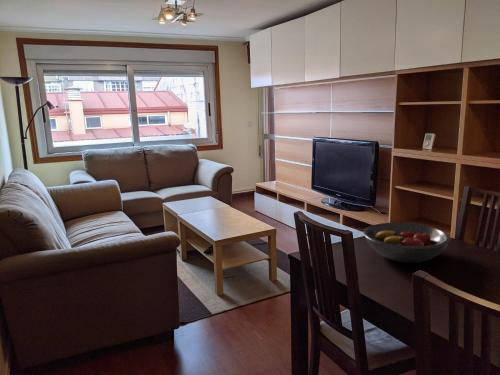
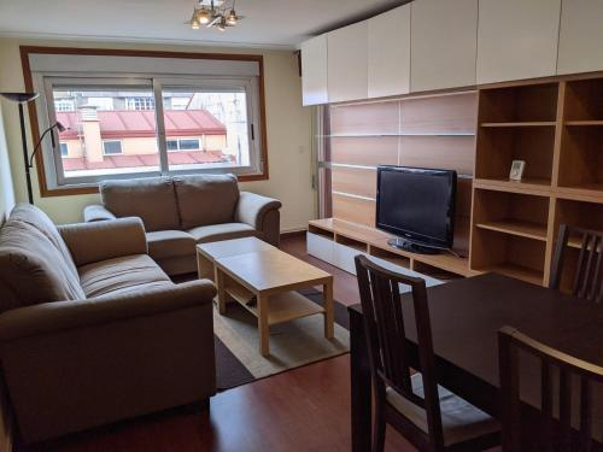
- fruit bowl [363,221,452,264]
